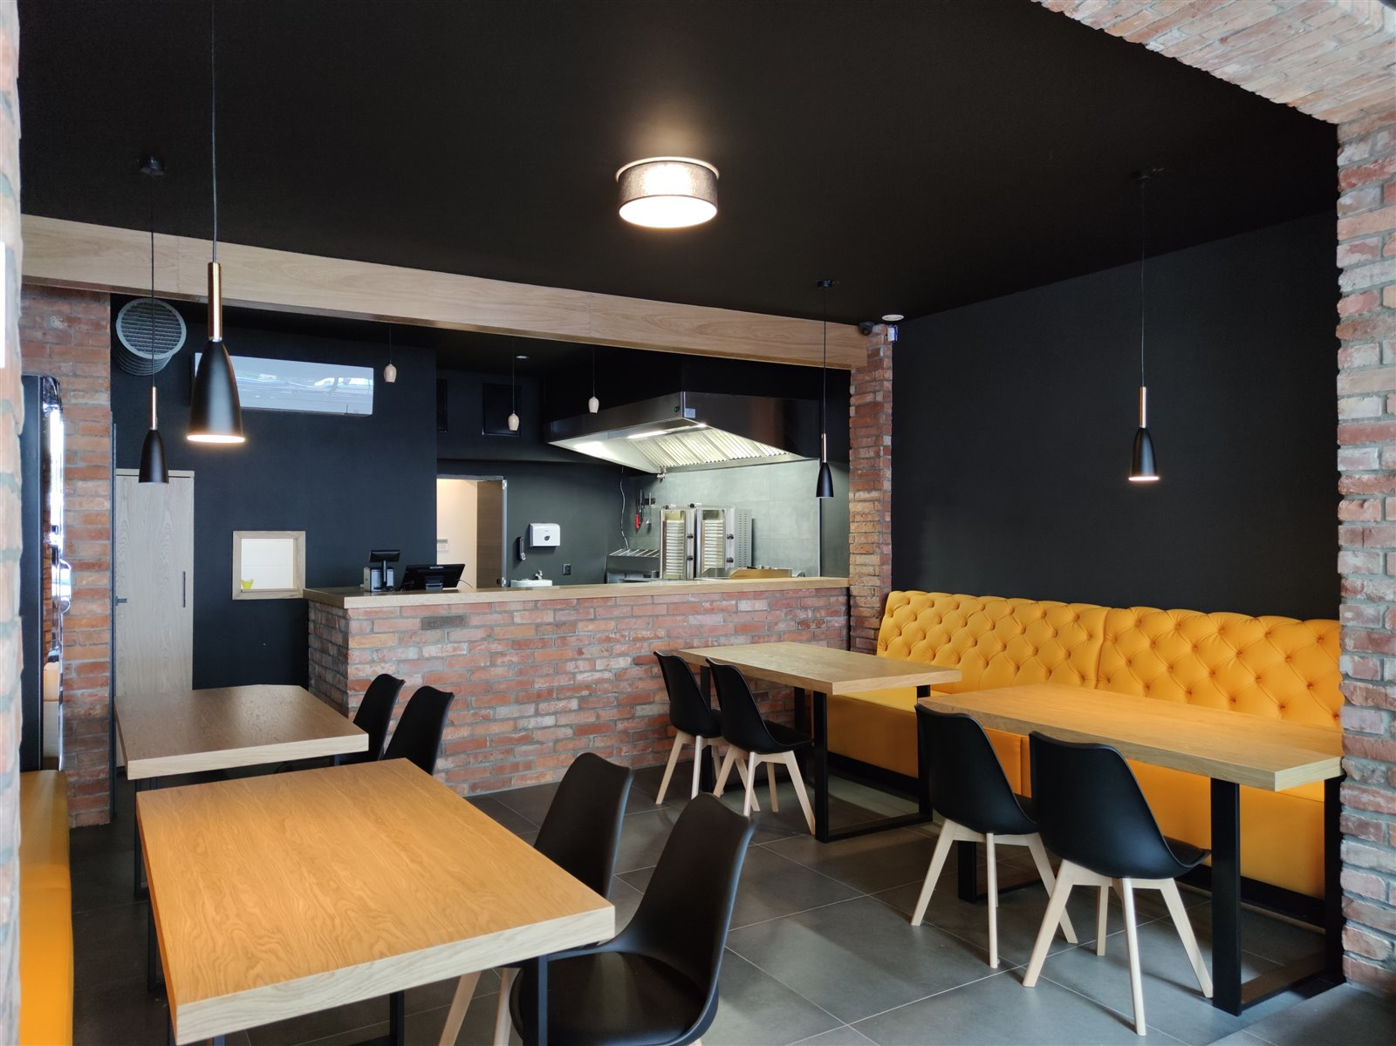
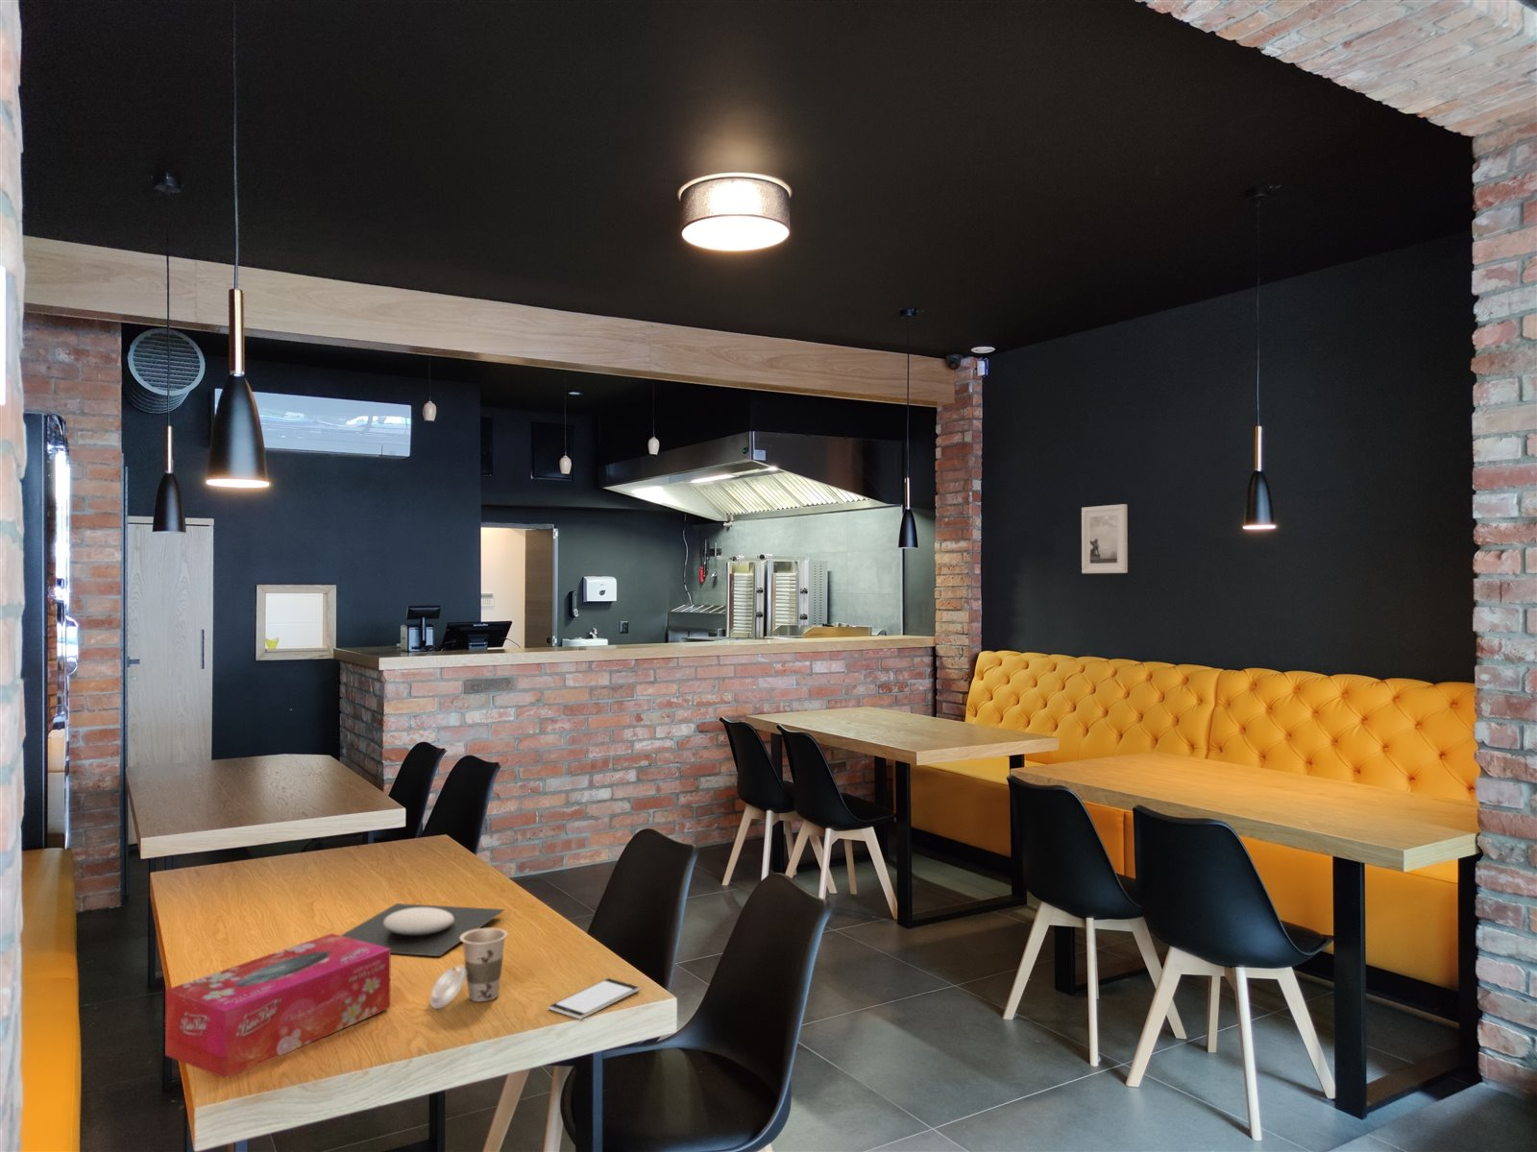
+ smartphone [547,978,641,1020]
+ cup [430,927,508,1010]
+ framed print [1081,503,1129,574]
+ tissue box [165,932,391,1081]
+ plate [340,903,507,957]
